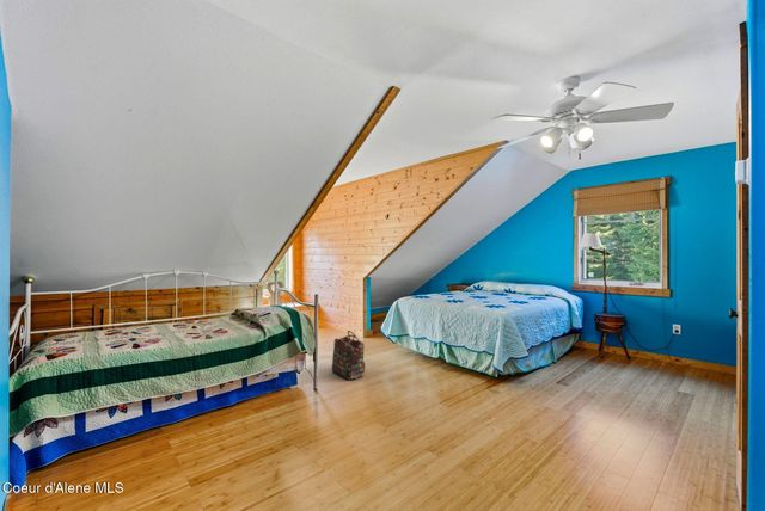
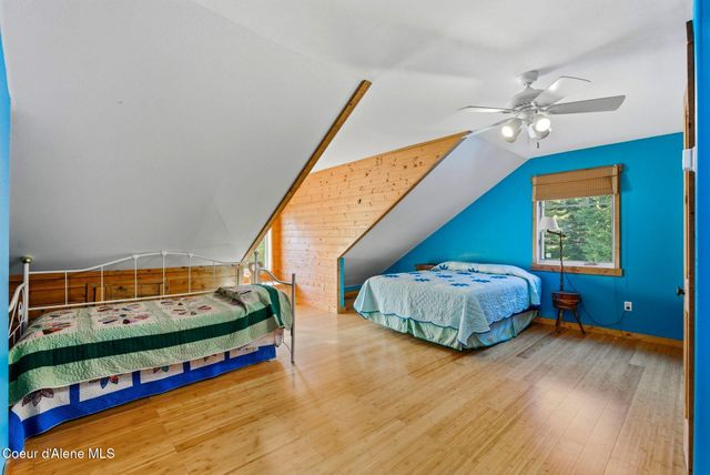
- backpack [331,330,366,381]
